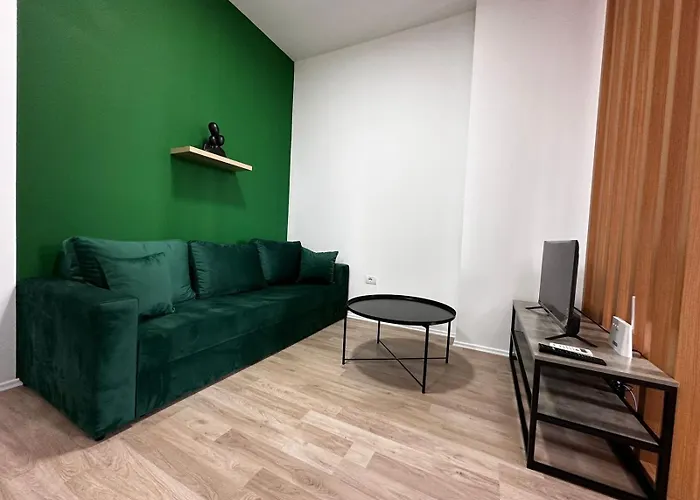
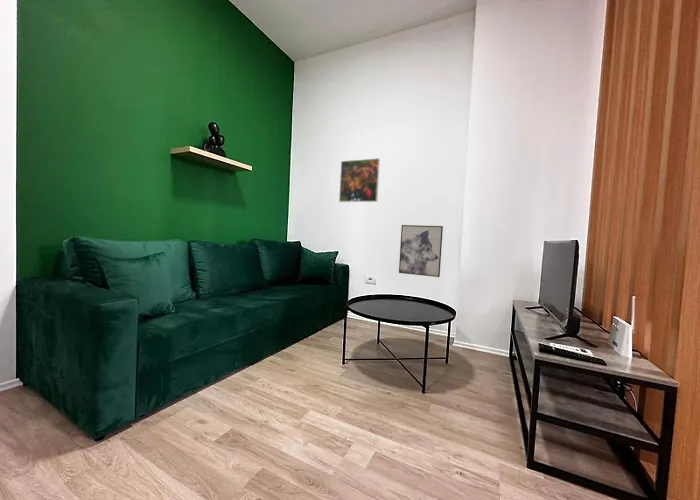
+ wall art [398,224,444,278]
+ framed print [338,157,381,203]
